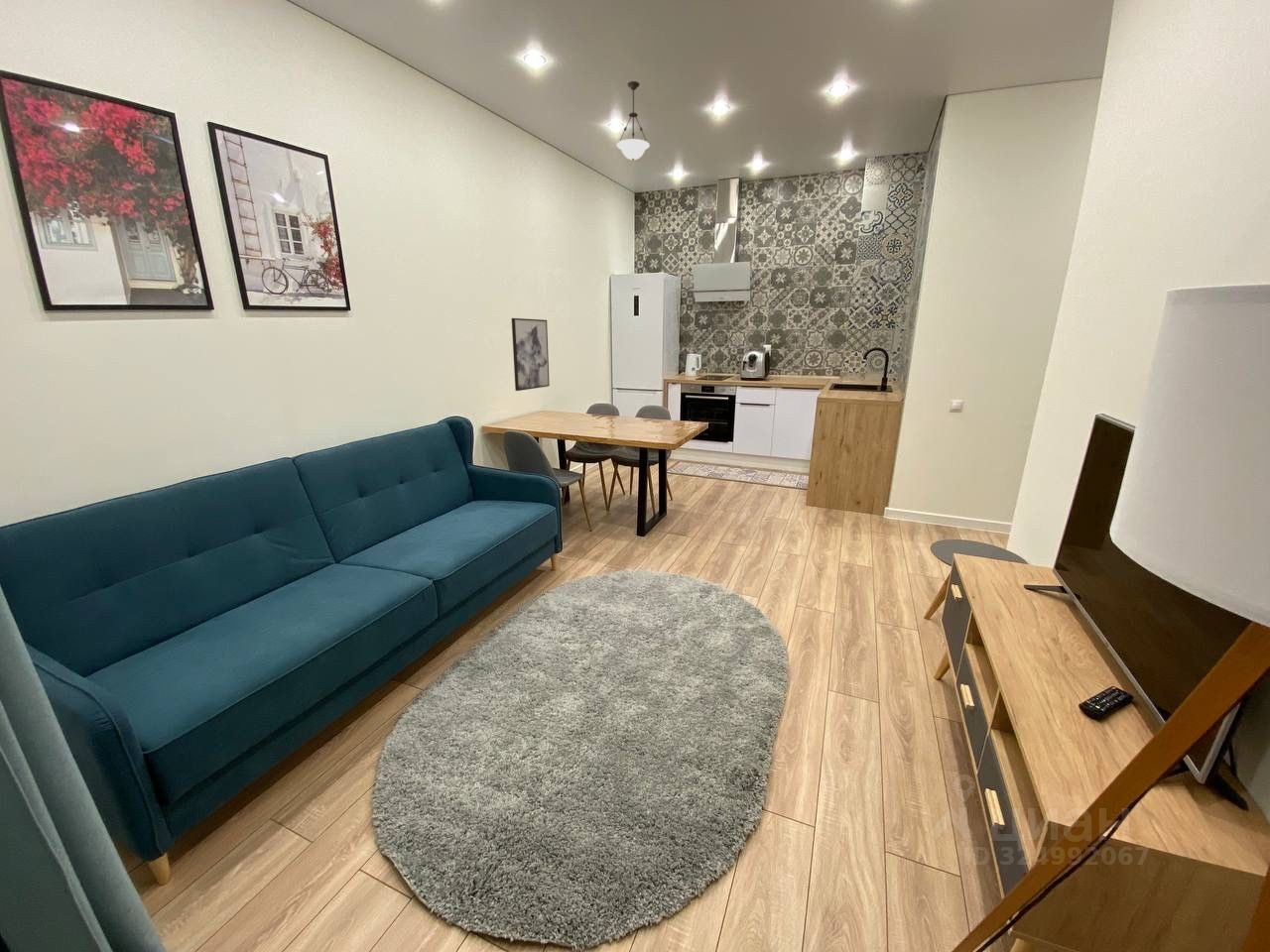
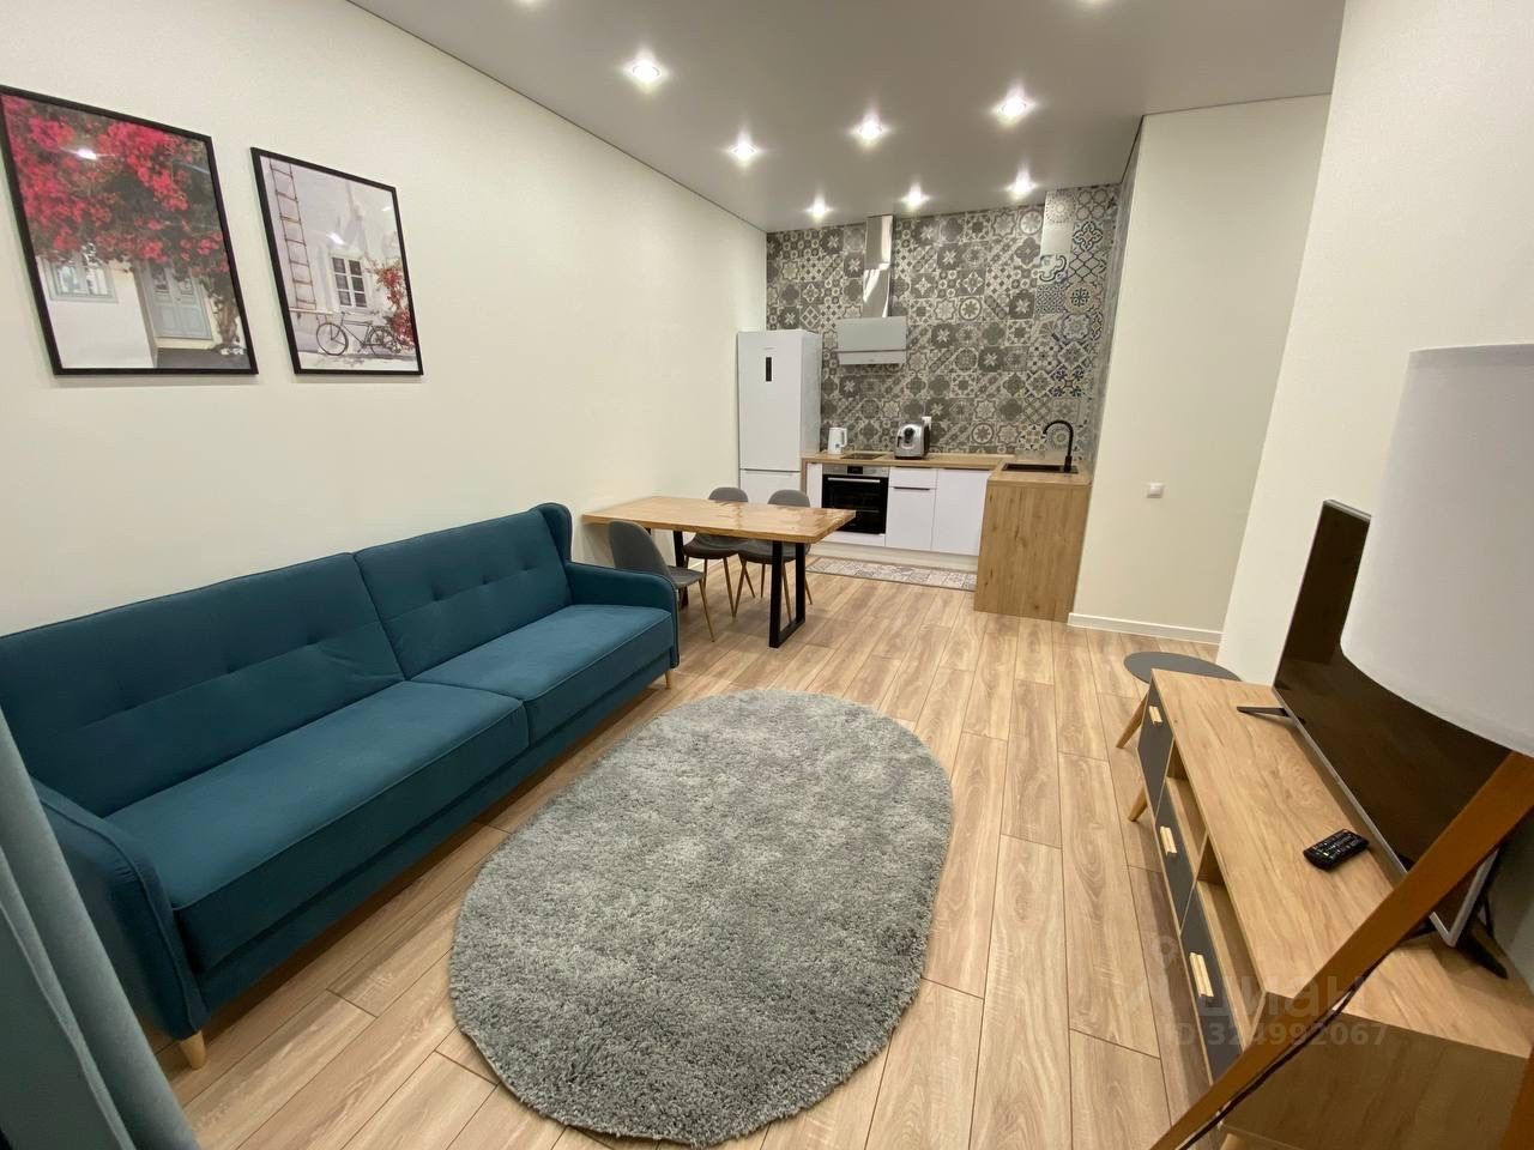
- pendant light [616,80,651,161]
- wall art [511,317,551,392]
